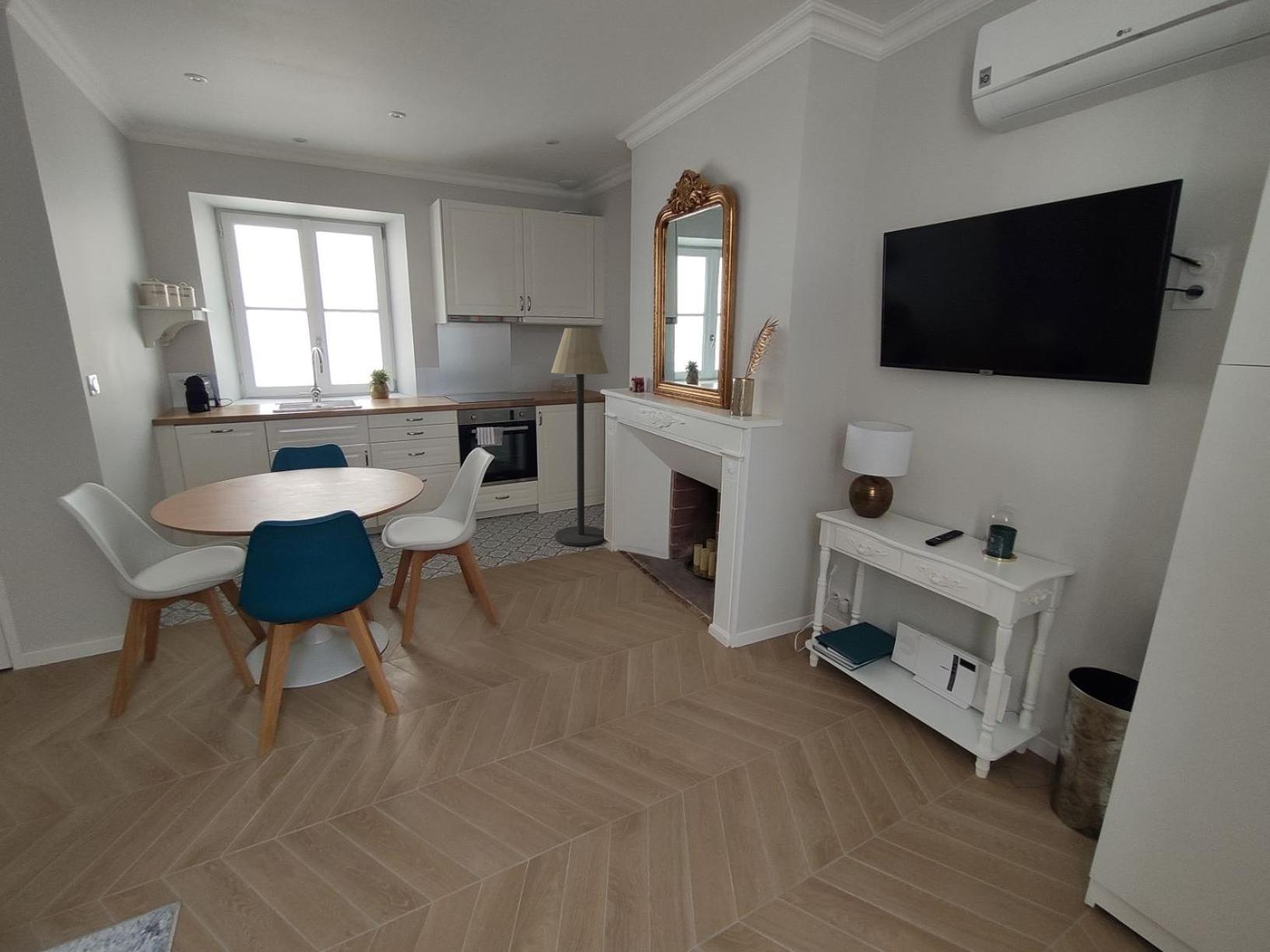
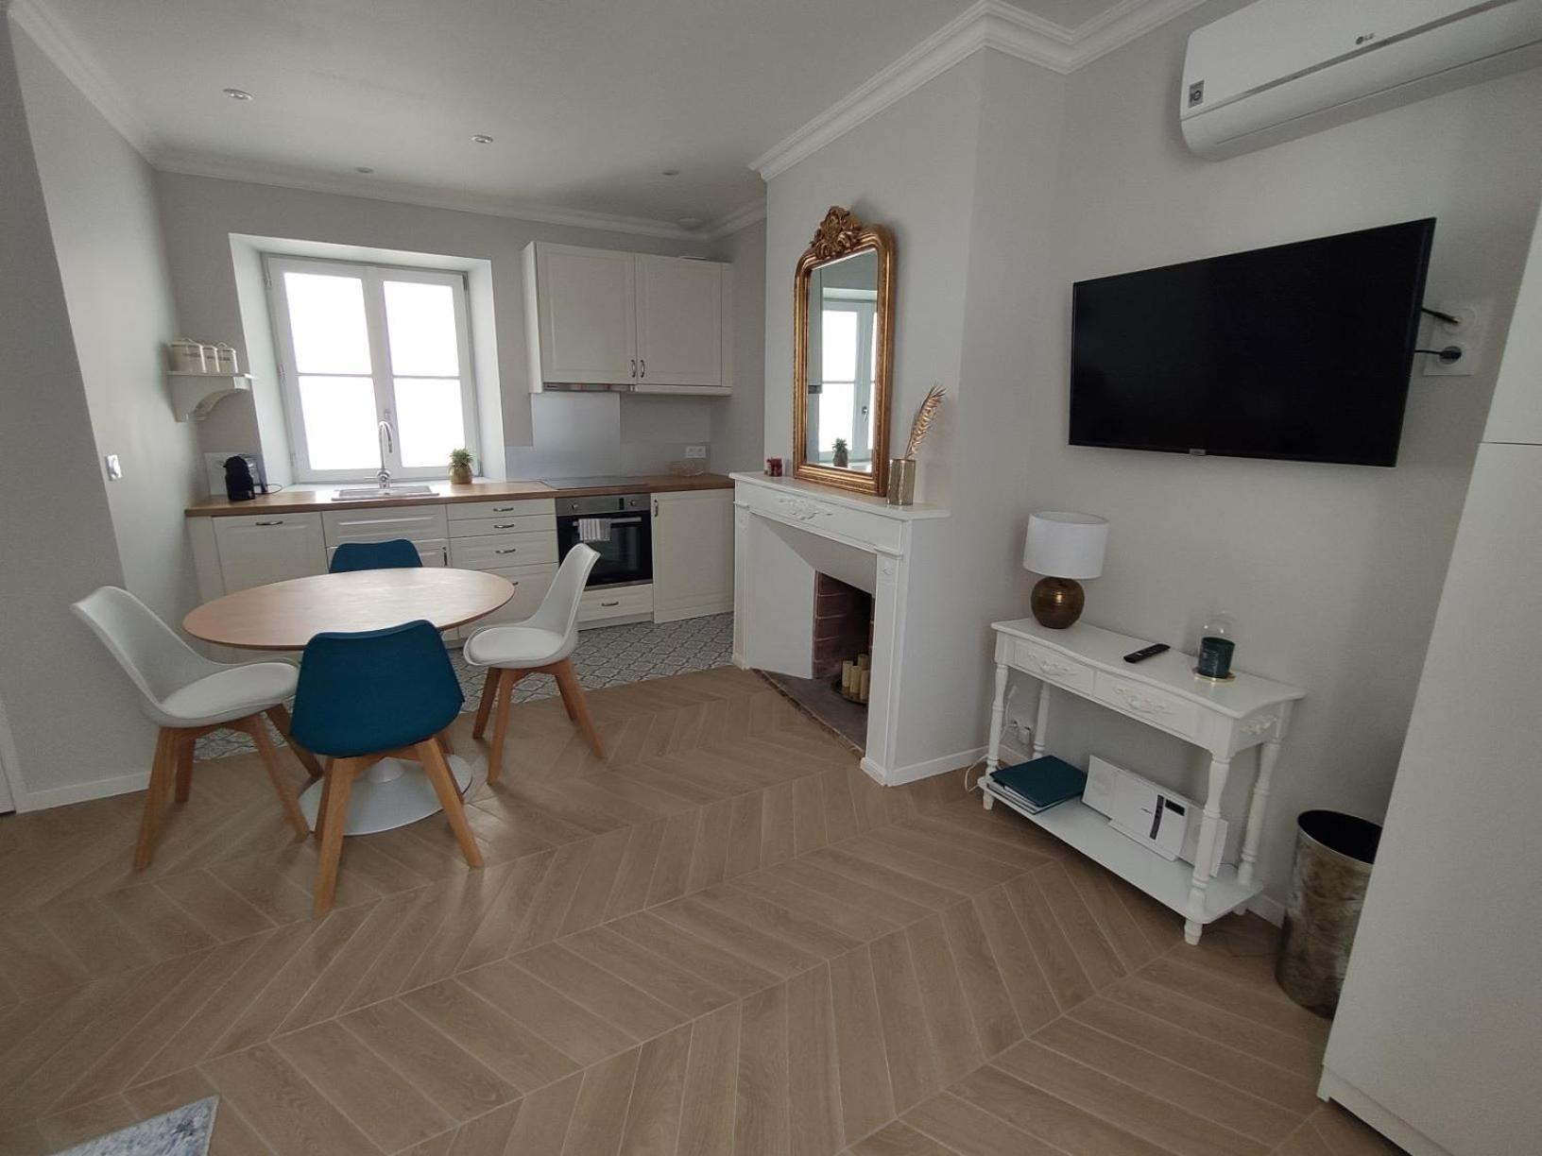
- floor lamp [550,327,609,547]
